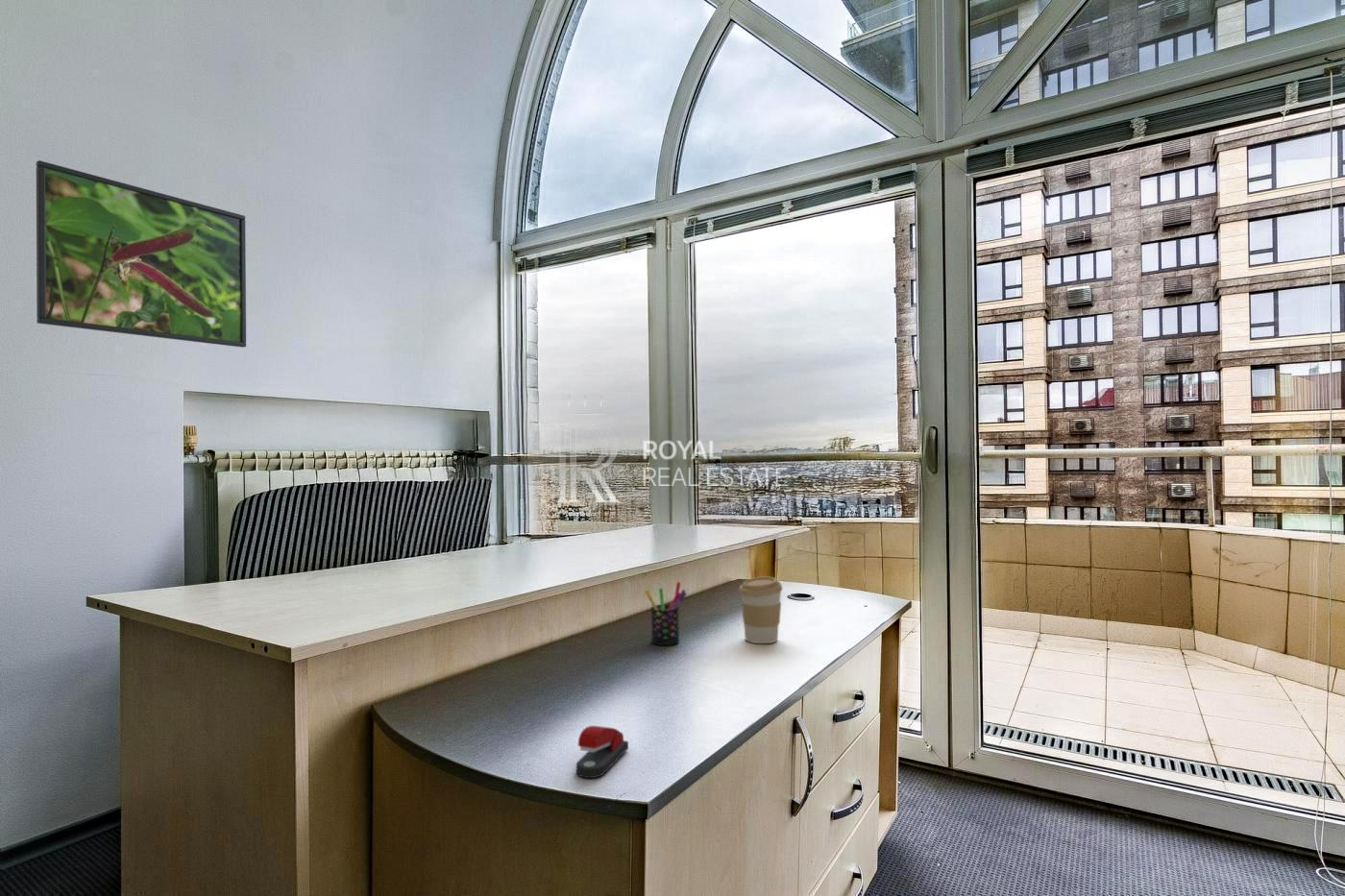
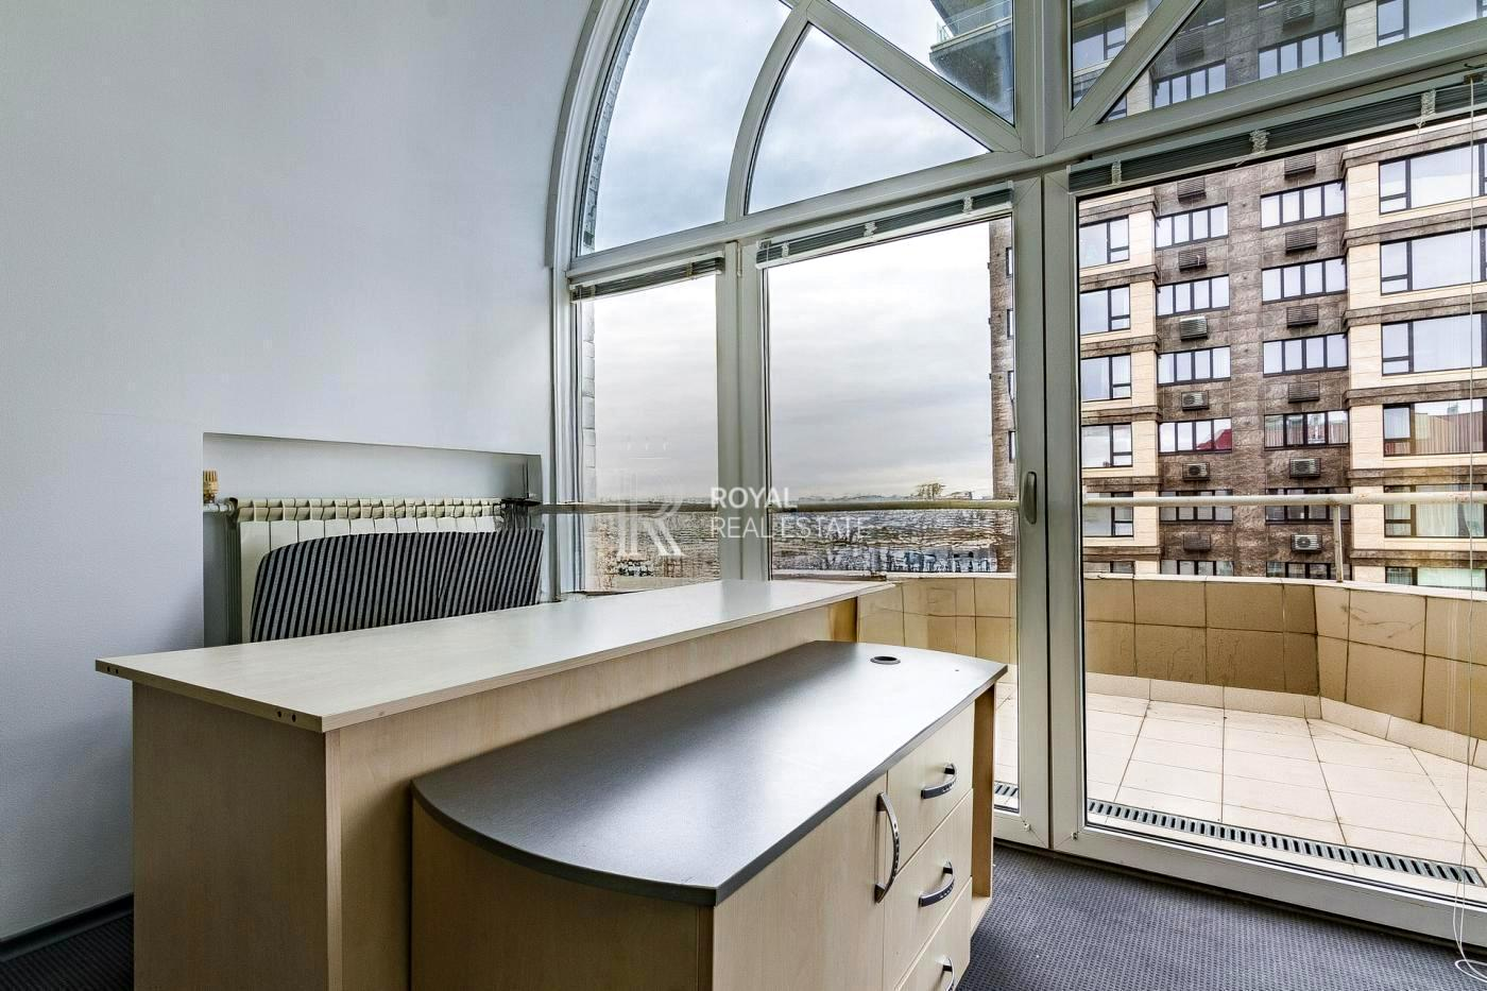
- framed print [36,159,247,349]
- stapler [575,725,629,779]
- coffee cup [738,576,784,644]
- pen holder [644,581,688,646]
